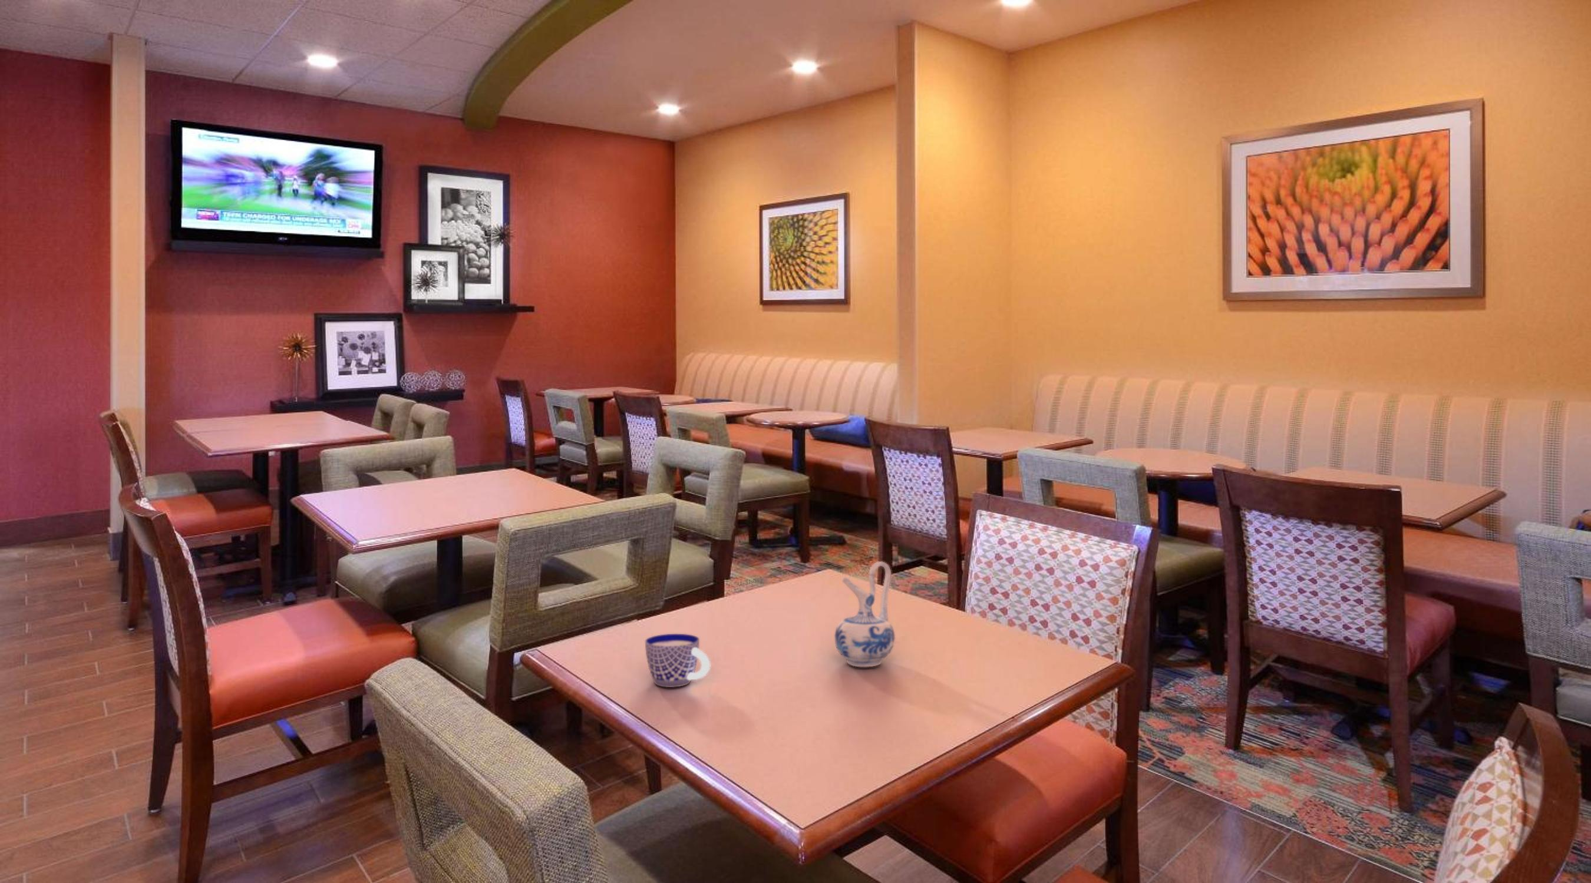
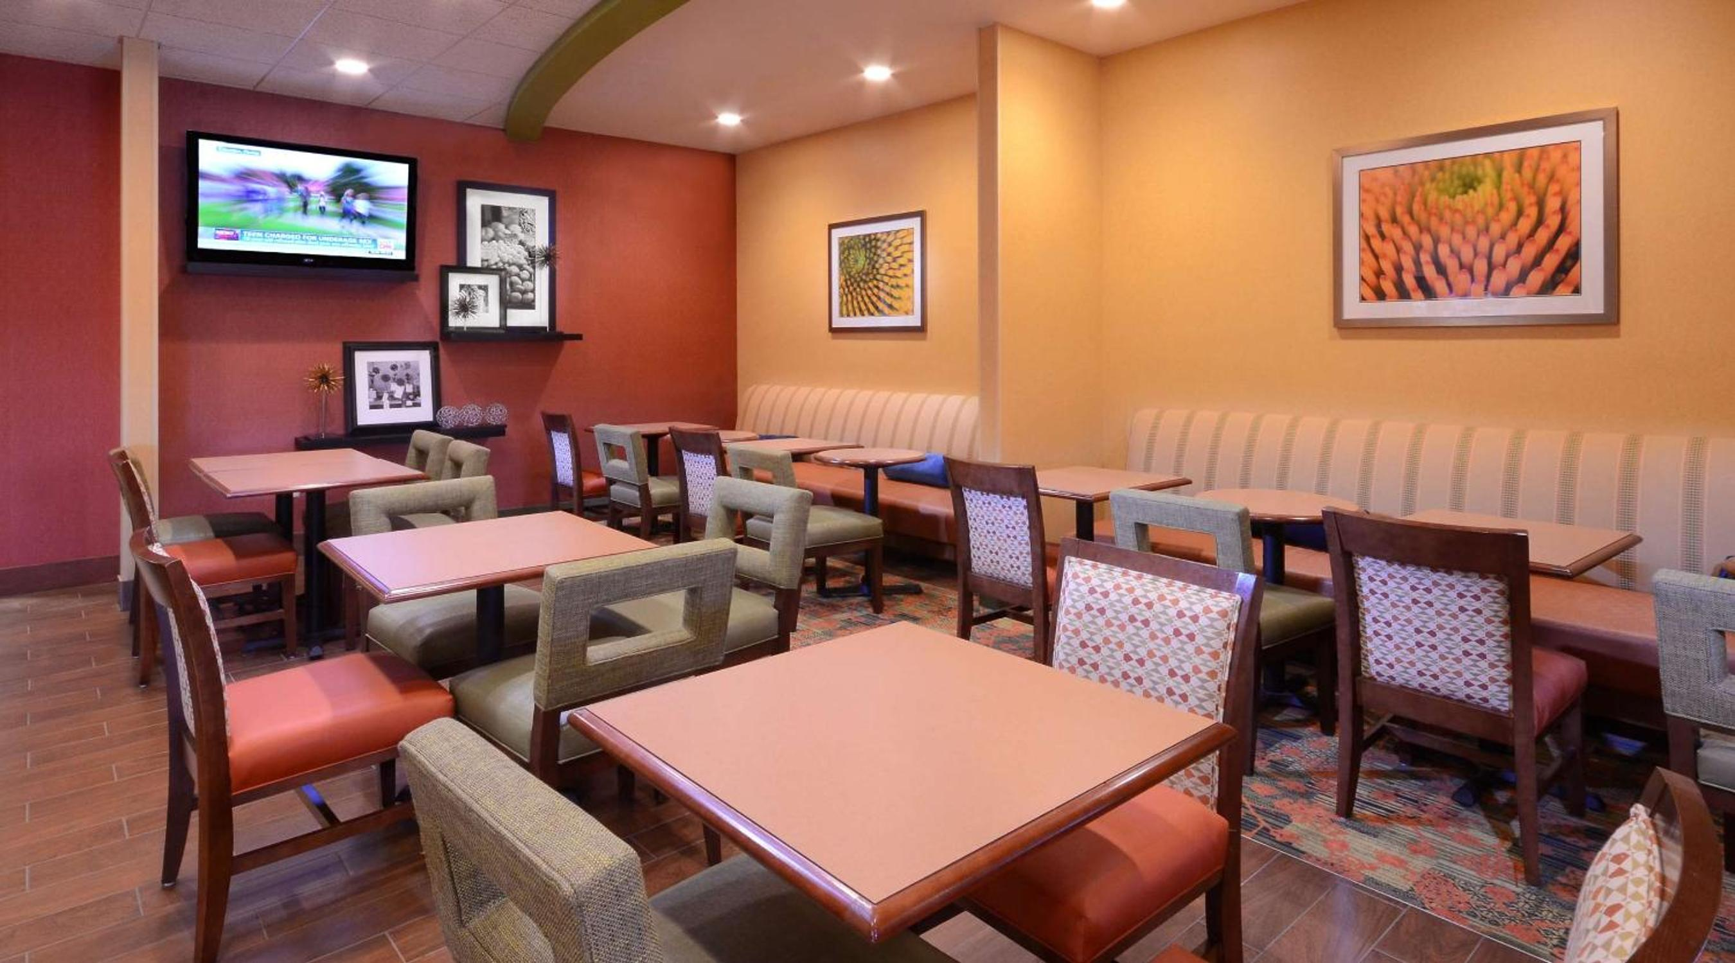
- cup [645,633,710,688]
- ceramic pitcher [834,561,896,668]
